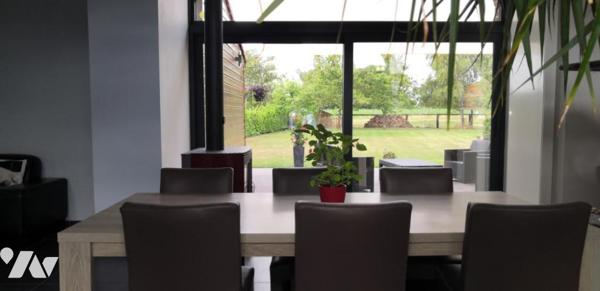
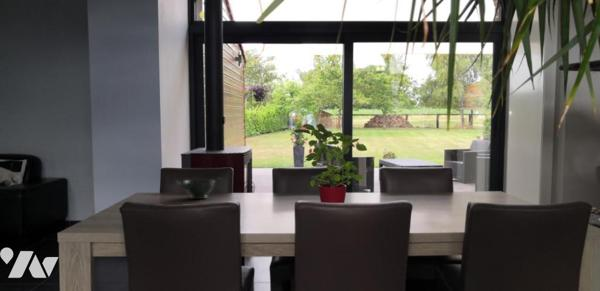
+ bowl [174,176,224,200]
